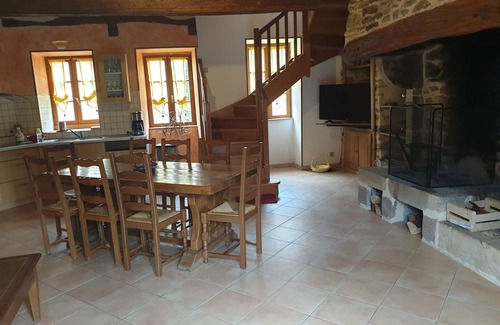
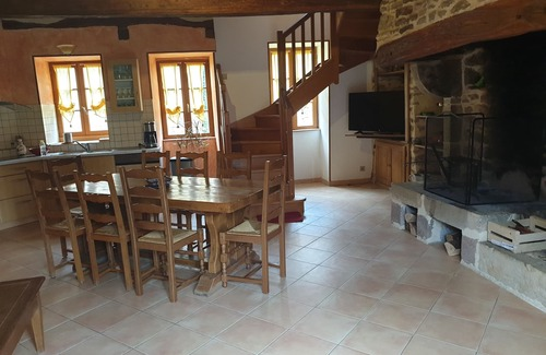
- basket [310,154,330,173]
